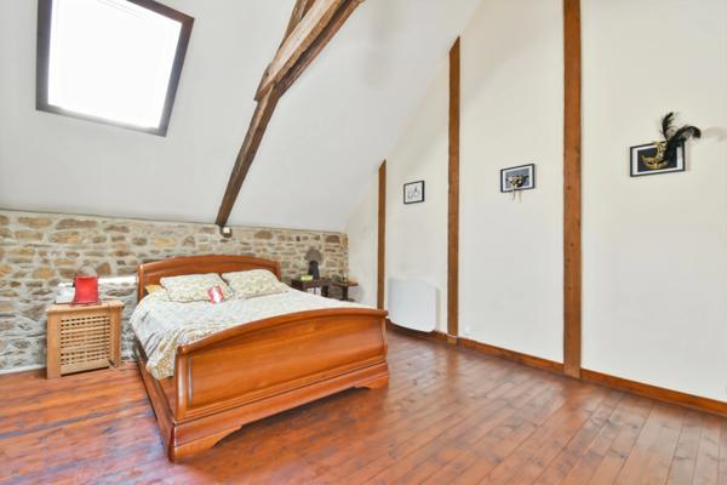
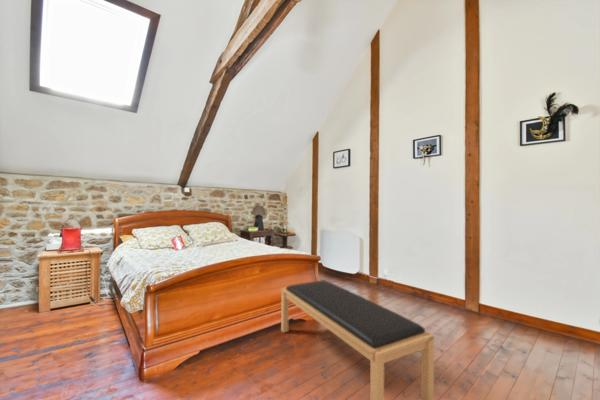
+ bench [280,279,435,400]
